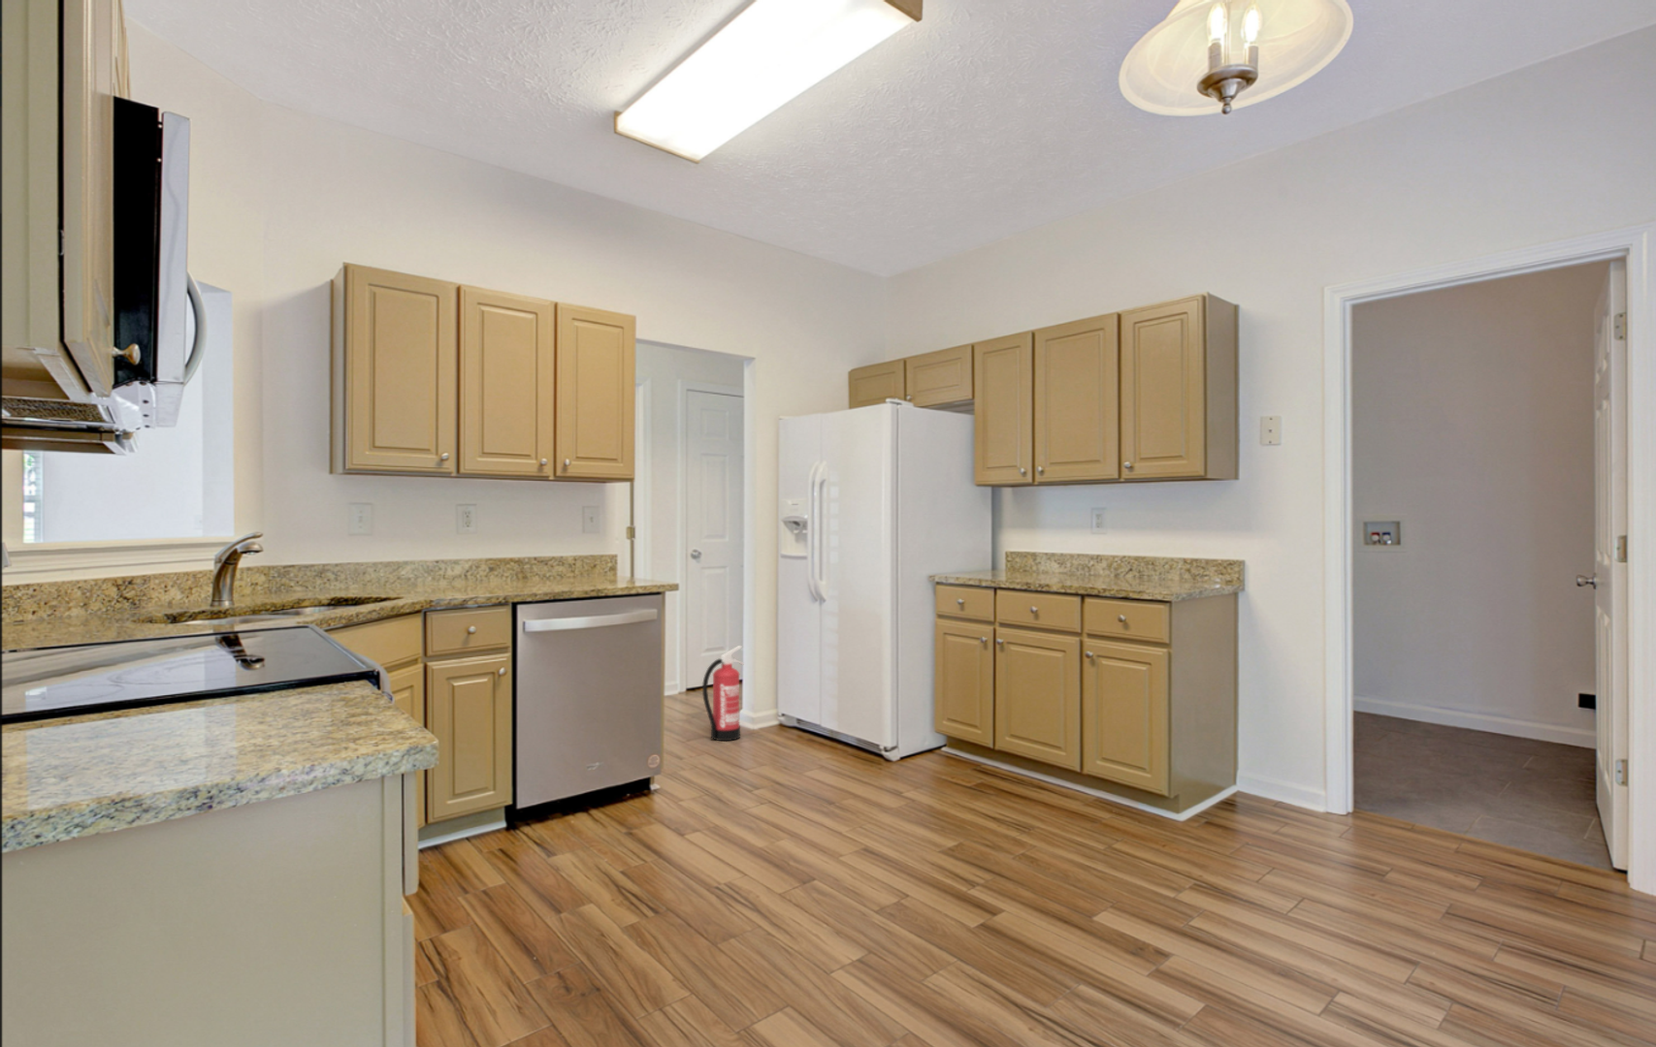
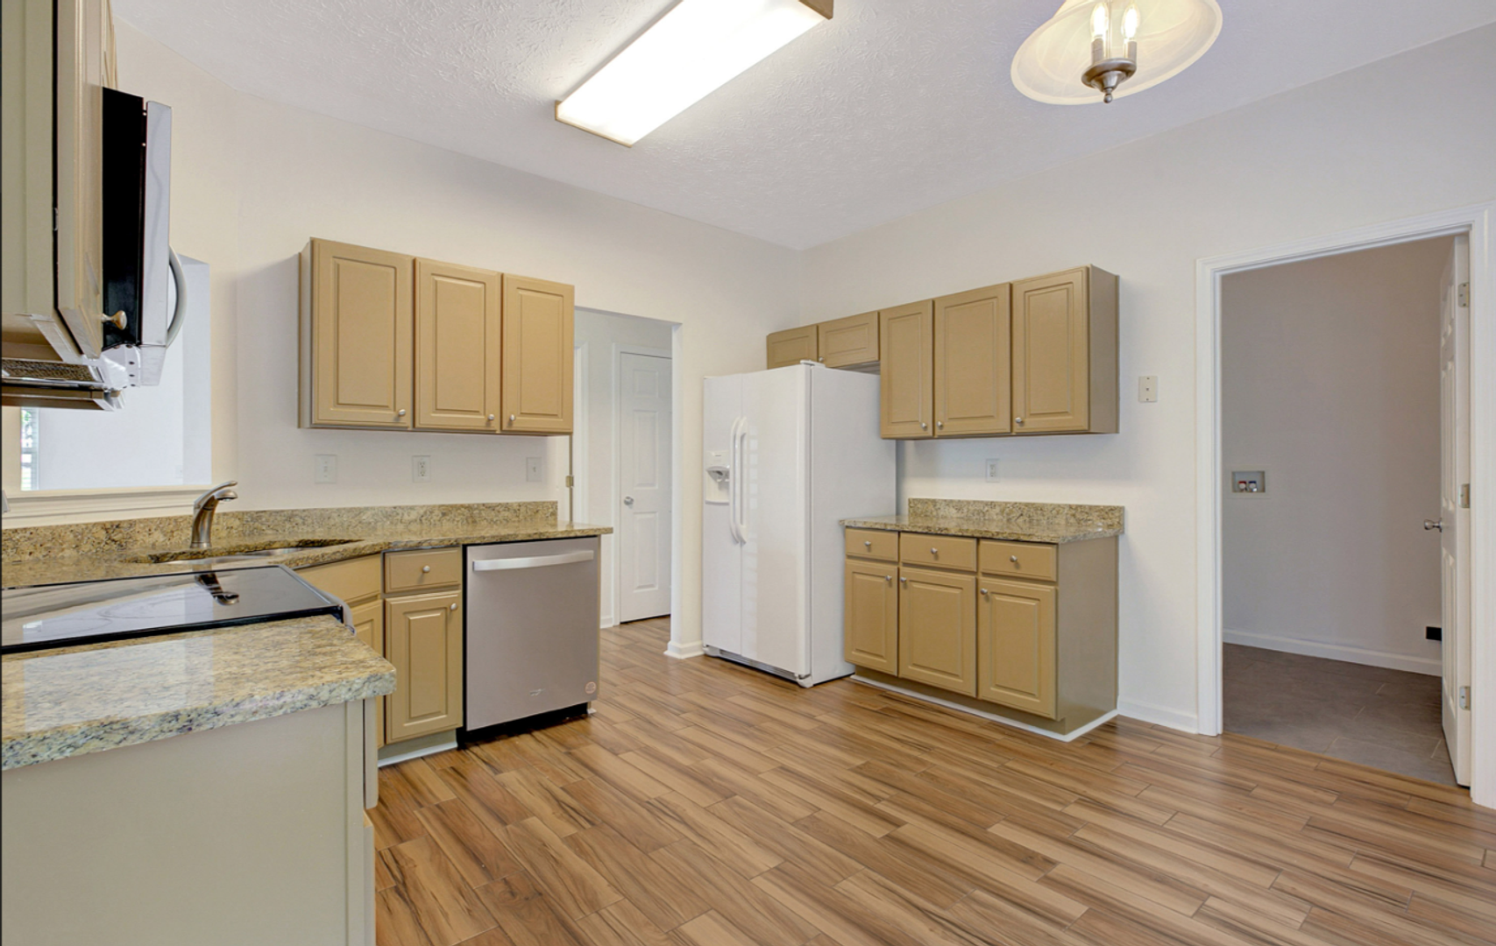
- fire extinguisher [701,644,745,742]
